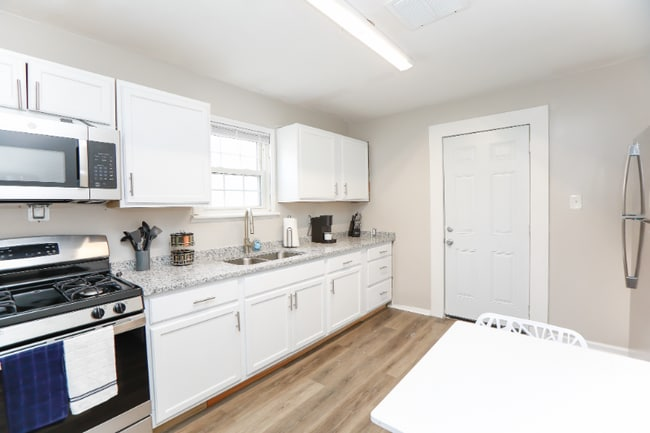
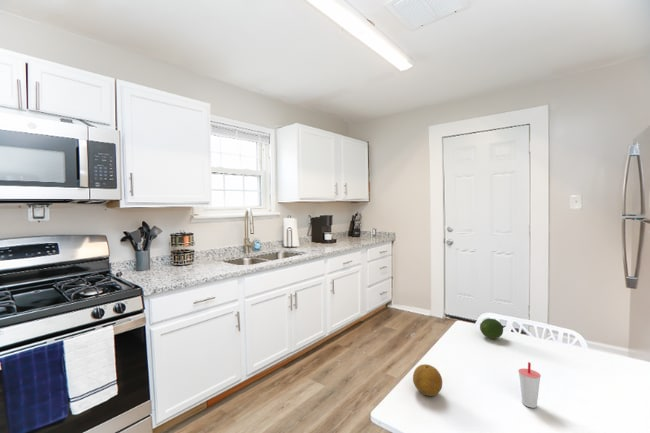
+ cup [517,361,542,409]
+ fruit [479,318,505,340]
+ fruit [412,363,443,397]
